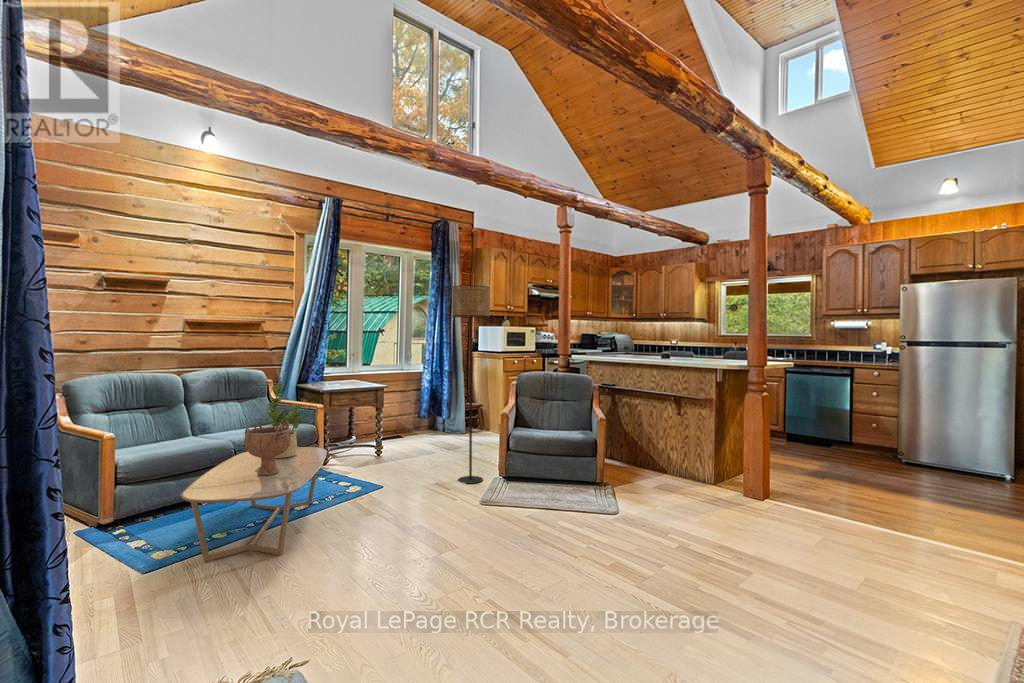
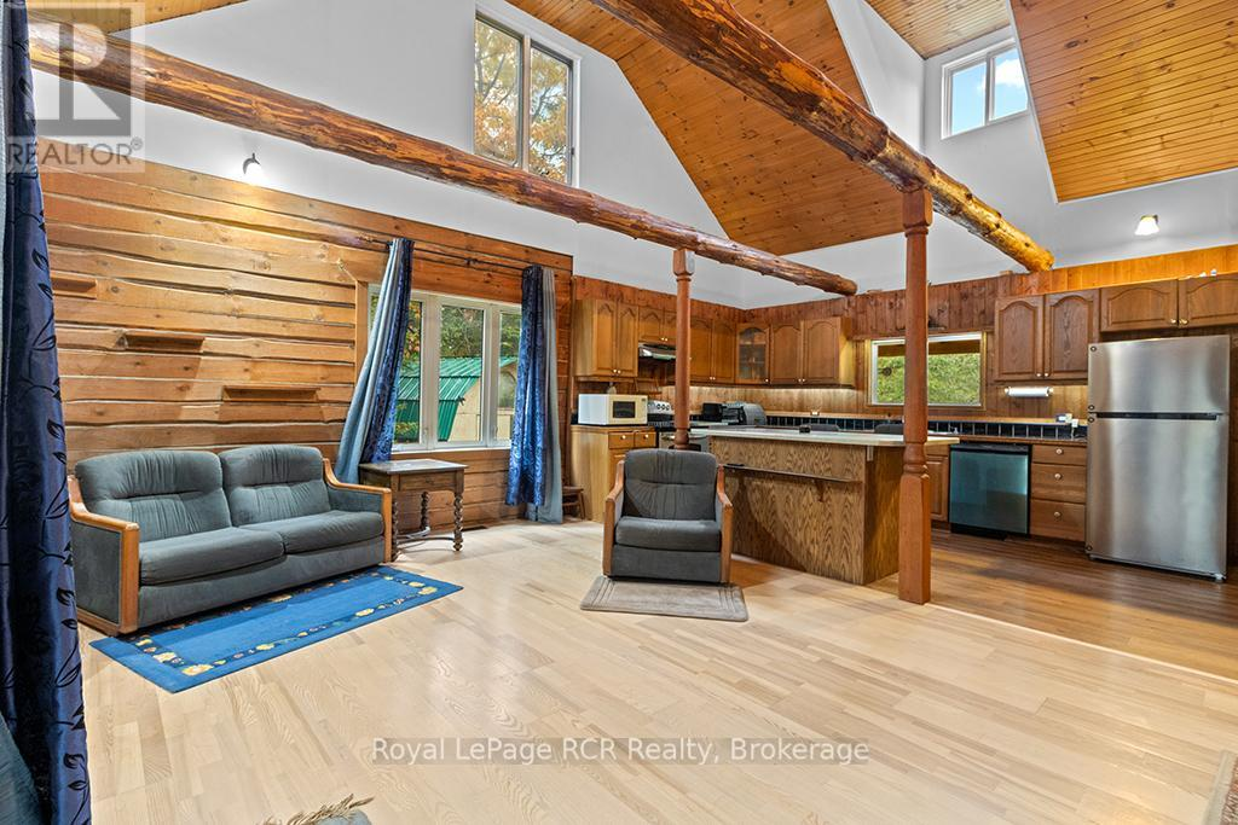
- floor lamp [451,284,491,485]
- potted plant [266,382,309,458]
- coffee table [180,446,328,562]
- decorative bowl [243,420,292,476]
